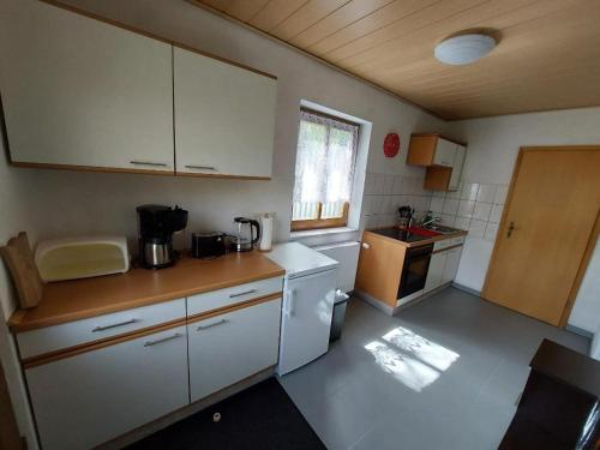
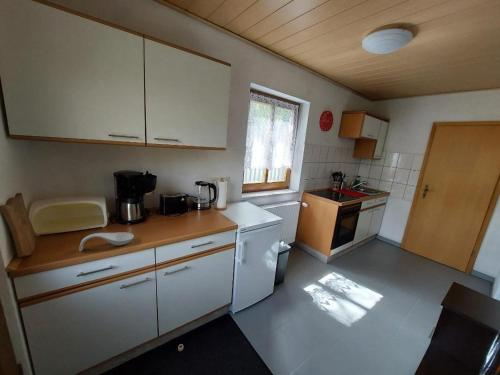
+ spoon rest [78,231,135,252]
